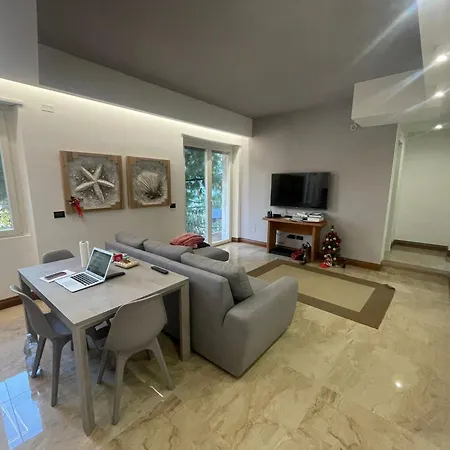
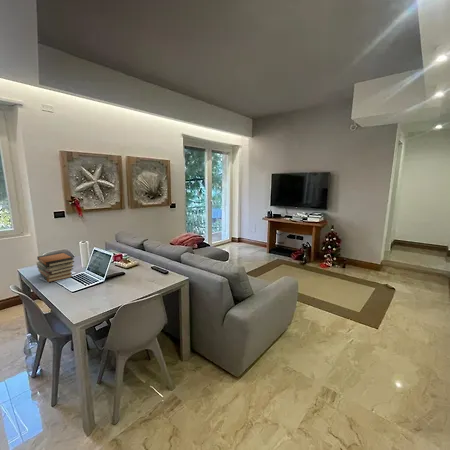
+ book stack [35,251,75,283]
